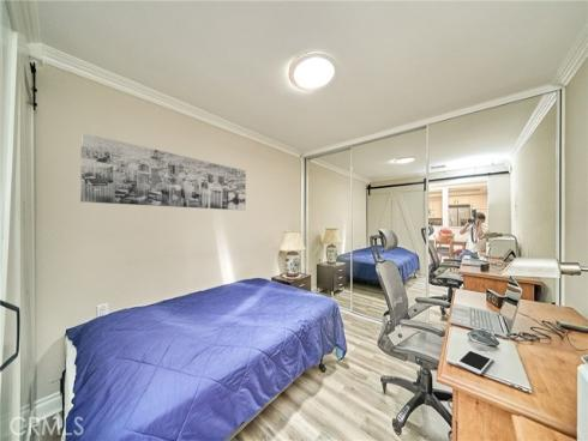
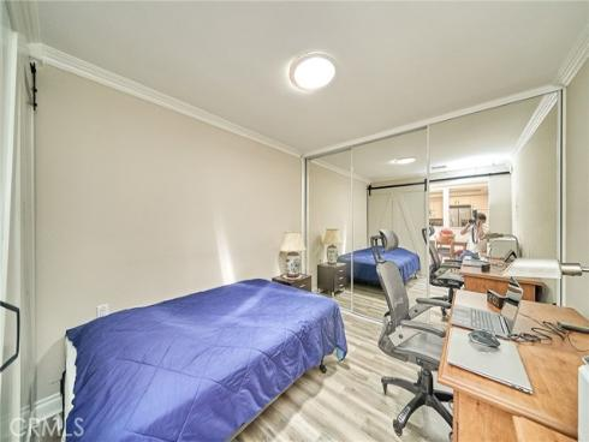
- wall art [79,132,247,211]
- cell phone [455,349,494,375]
